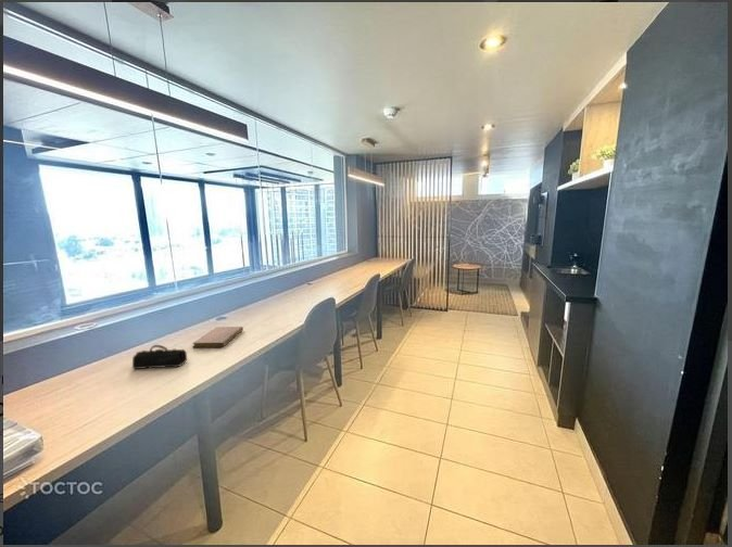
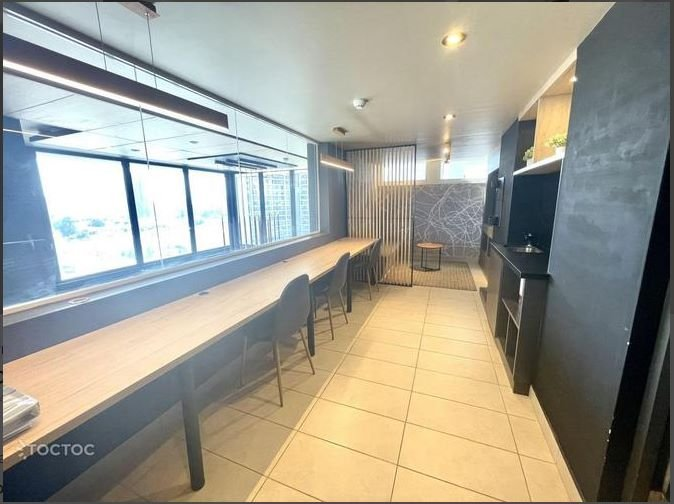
- notebook [191,326,244,348]
- pencil case [131,344,188,370]
